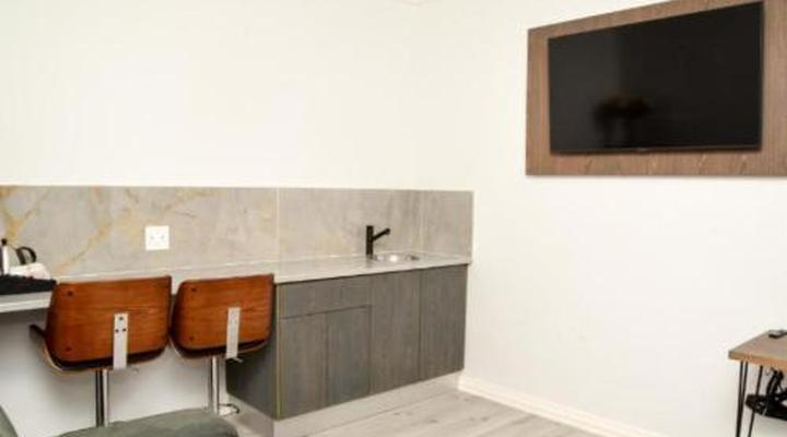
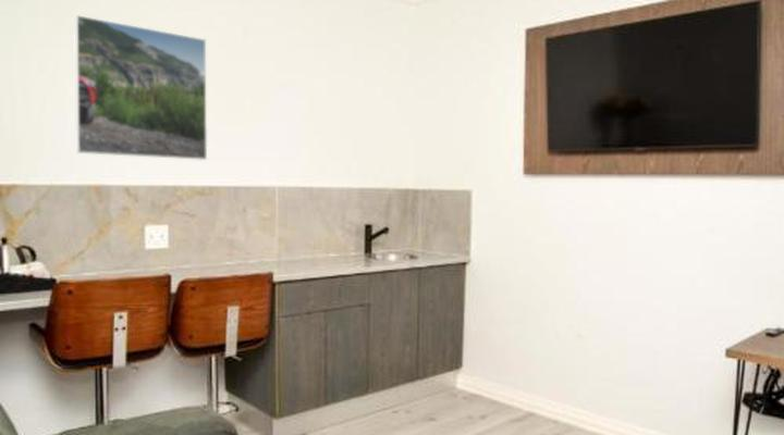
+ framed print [73,14,208,161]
